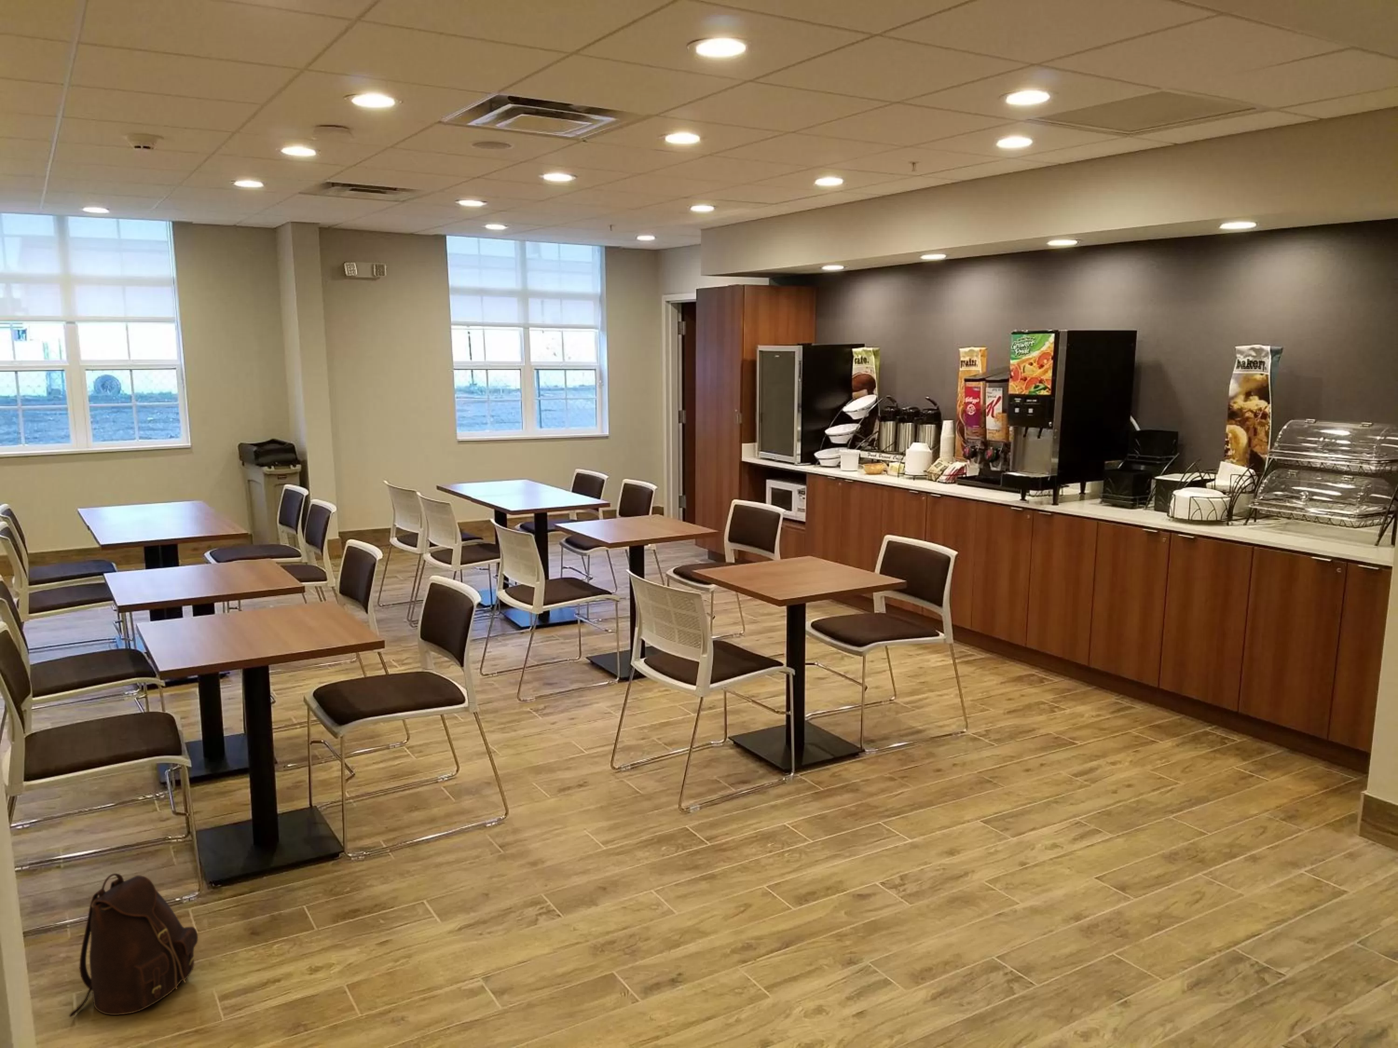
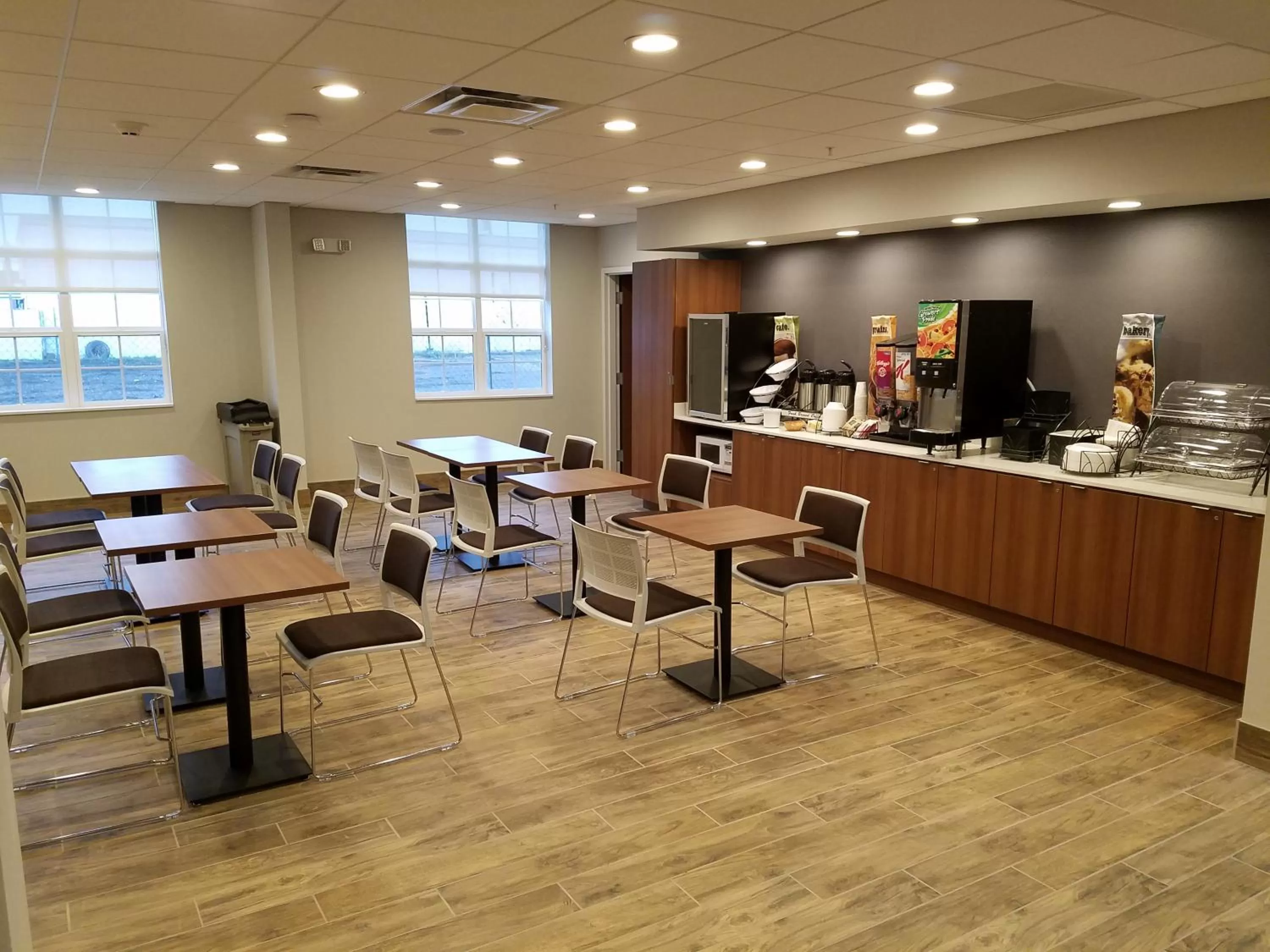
- backpack [68,873,198,1017]
